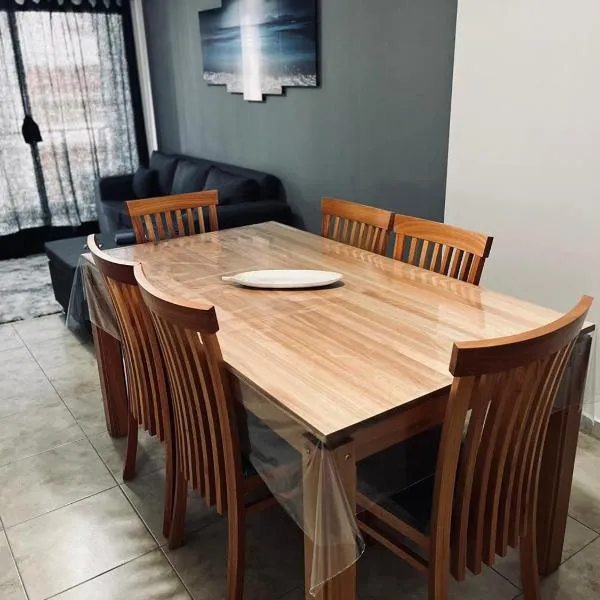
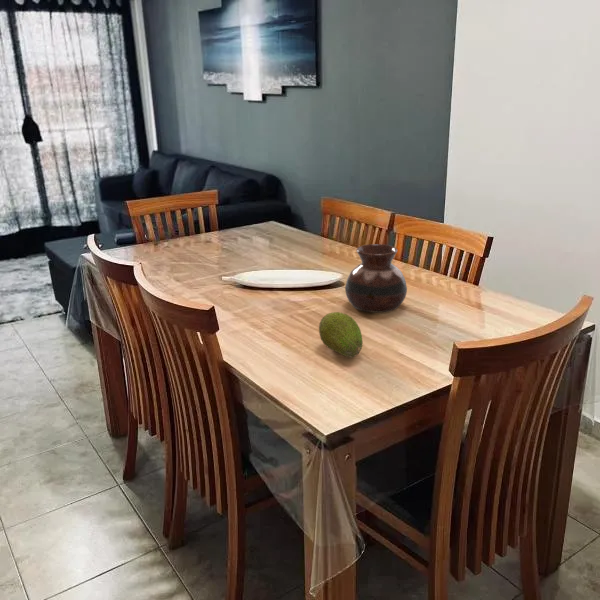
+ fruit [318,311,364,358]
+ vase [344,243,408,313]
